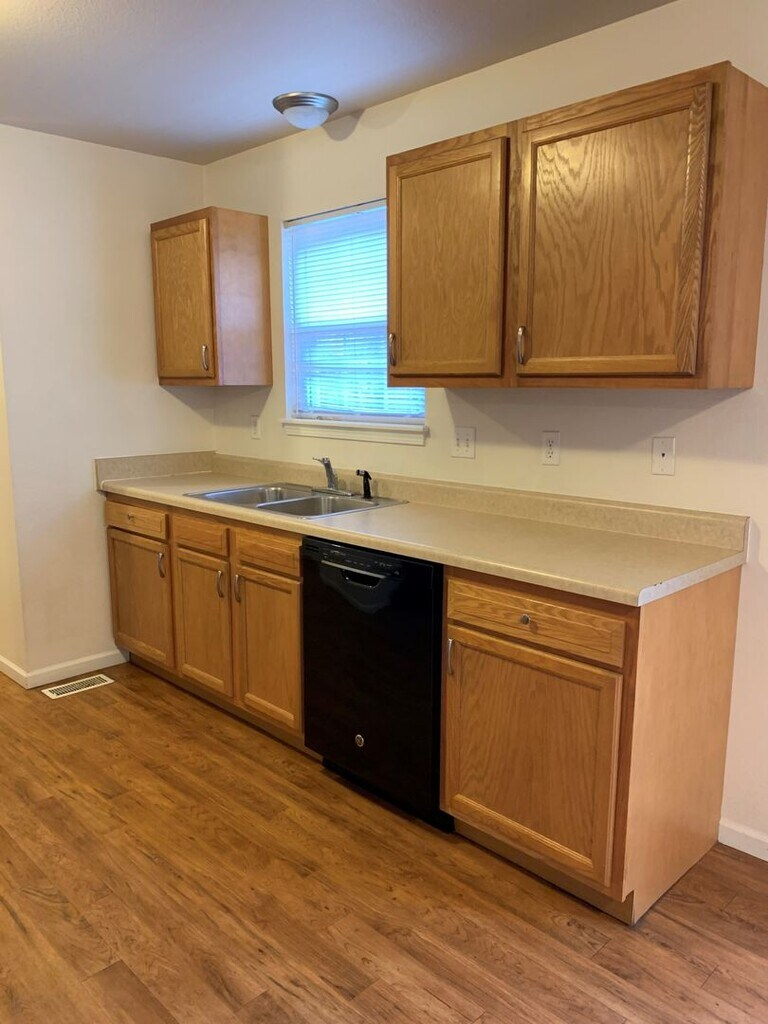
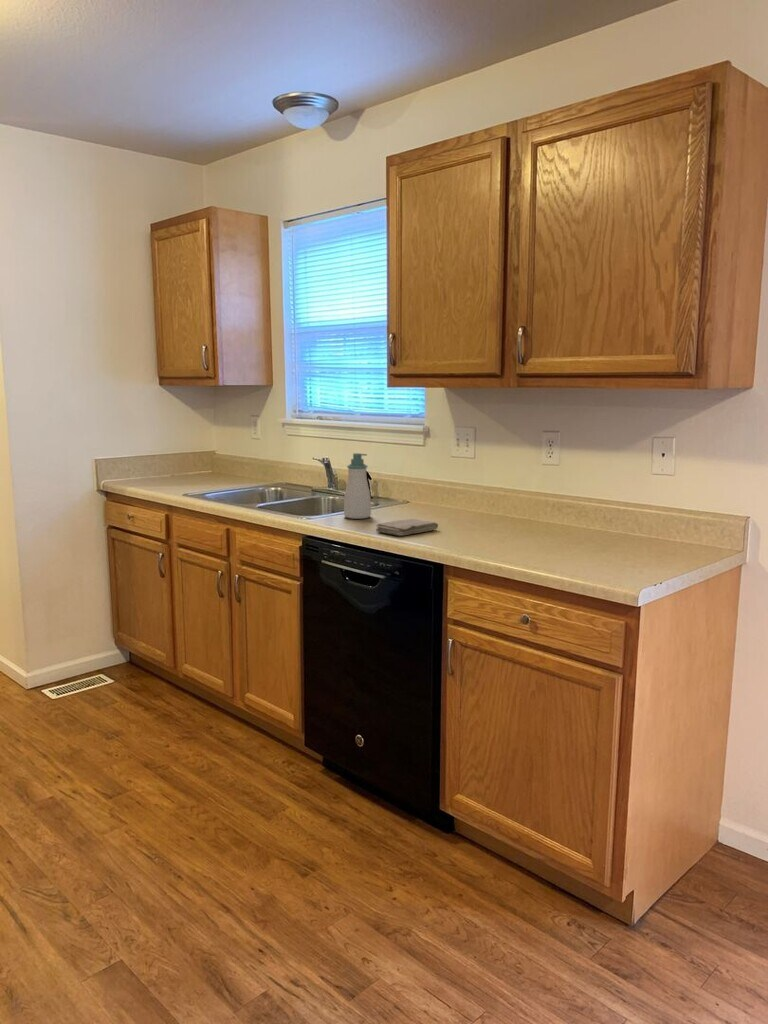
+ soap bottle [343,452,372,520]
+ washcloth [375,518,439,537]
